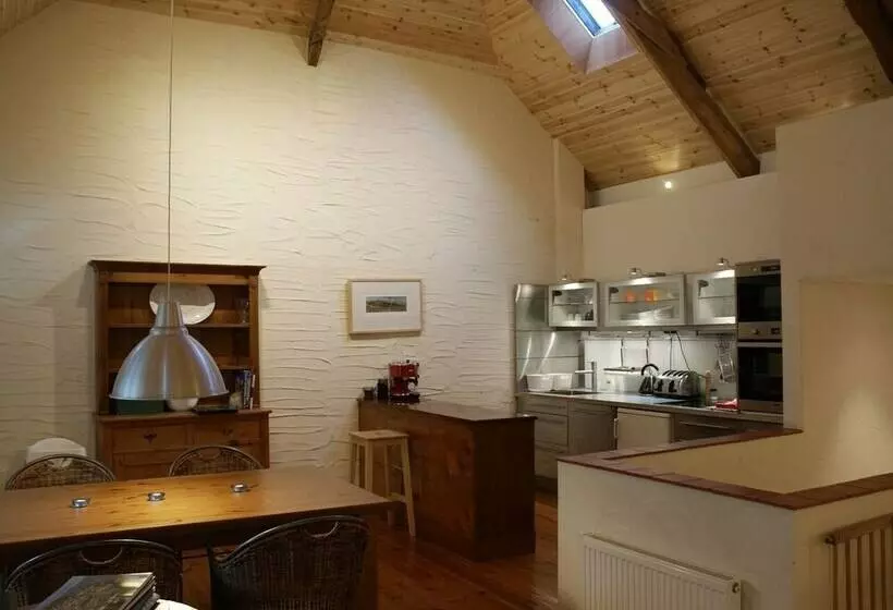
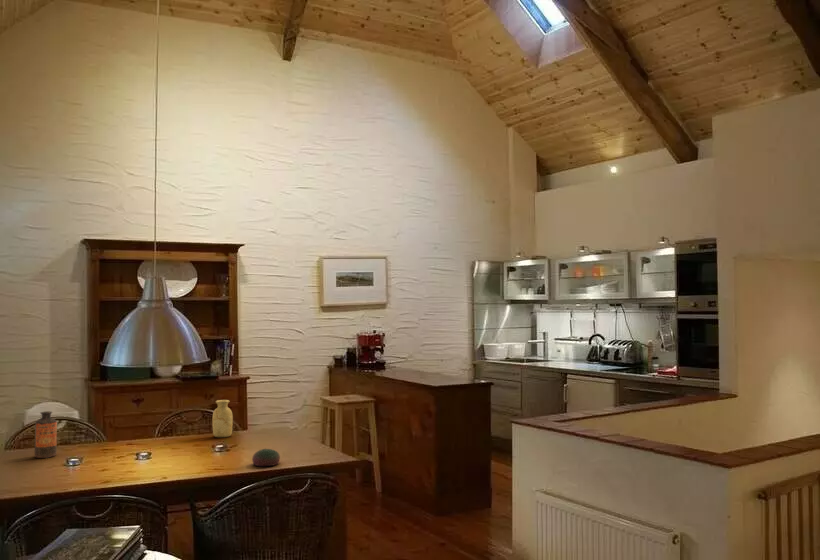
+ vase [211,399,234,438]
+ bottle [33,410,58,459]
+ bowl [251,448,281,467]
